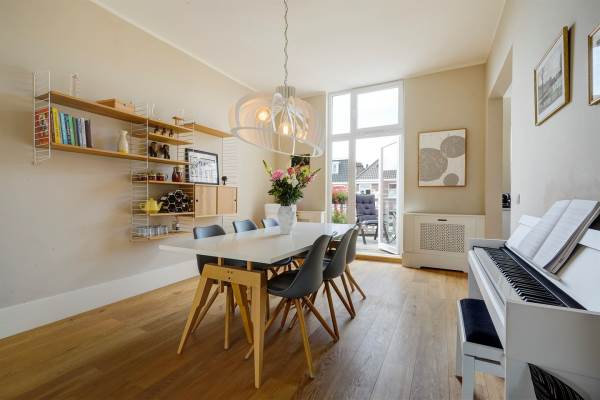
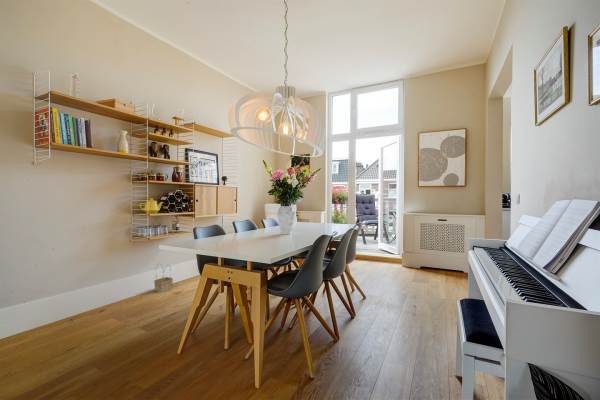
+ basket [153,262,174,293]
